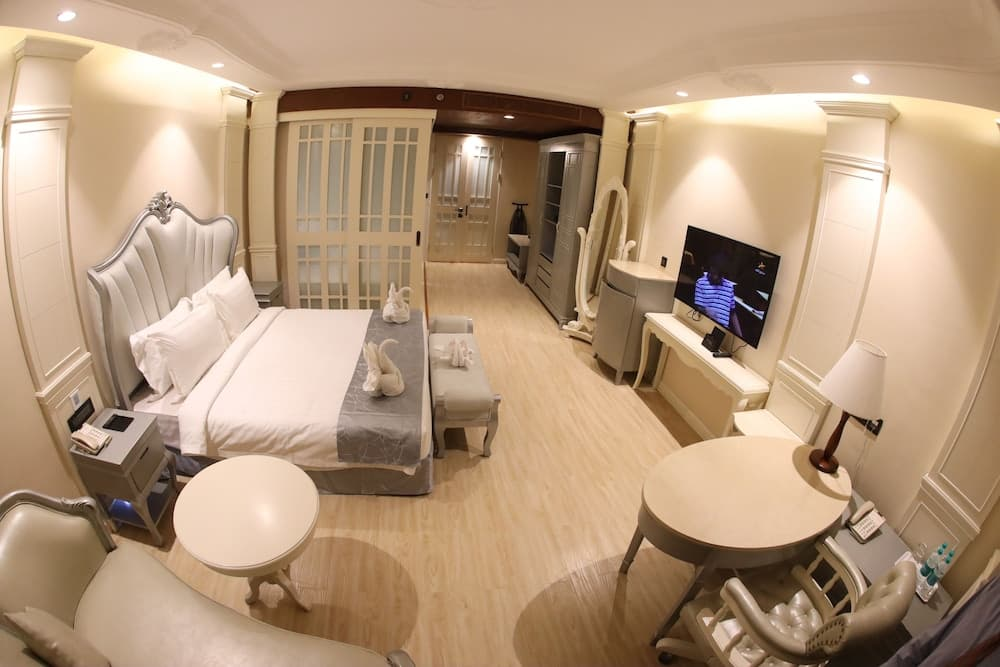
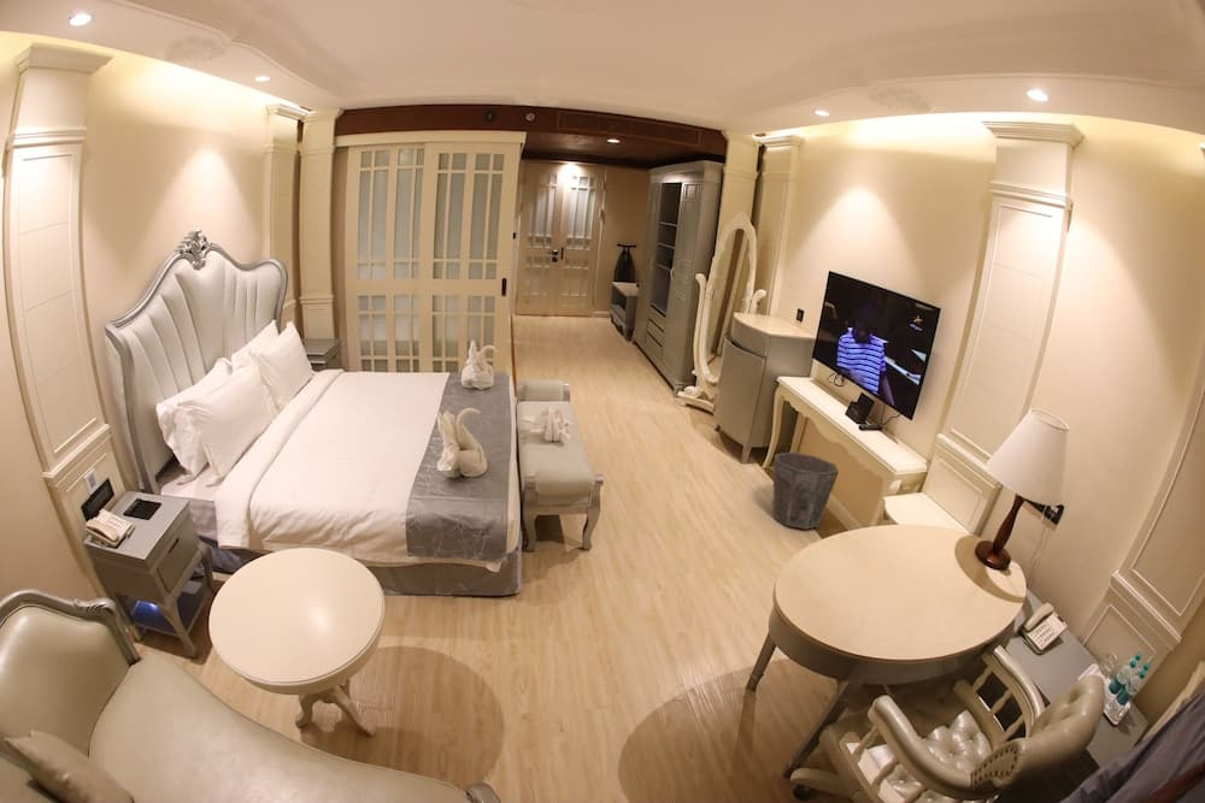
+ waste bin [771,451,840,531]
